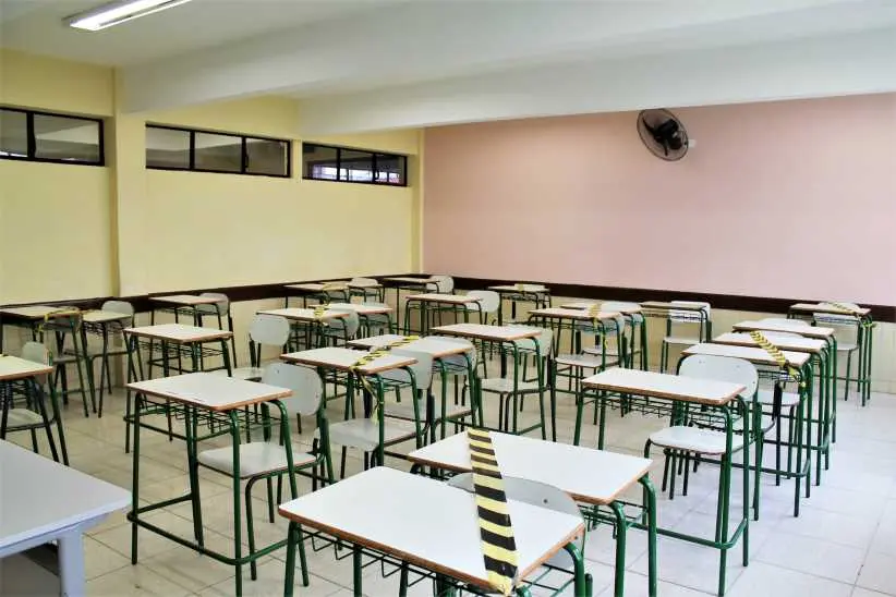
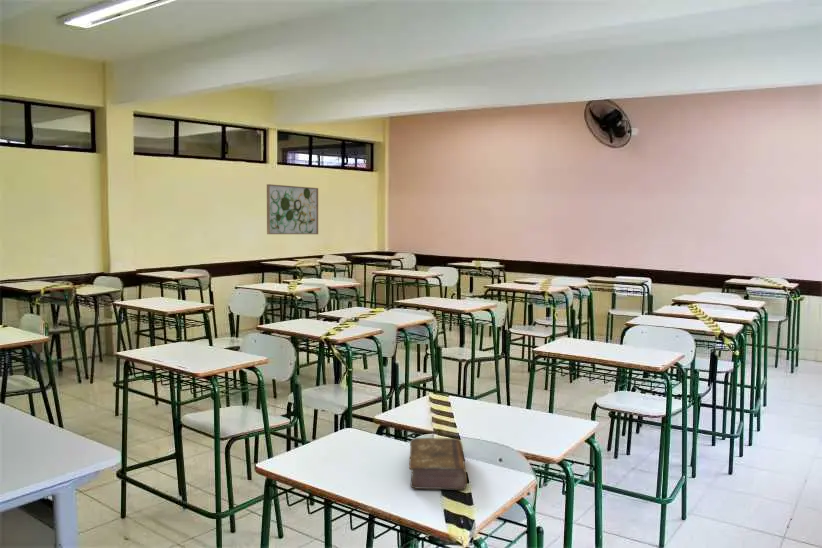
+ book [408,437,468,491]
+ wall art [266,183,319,235]
